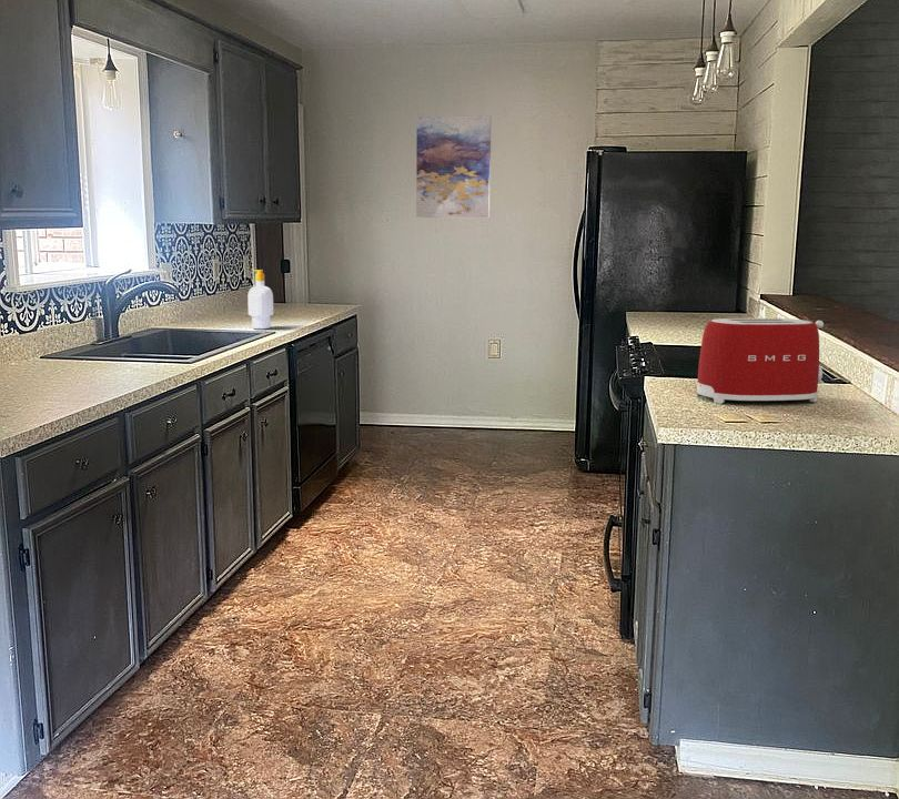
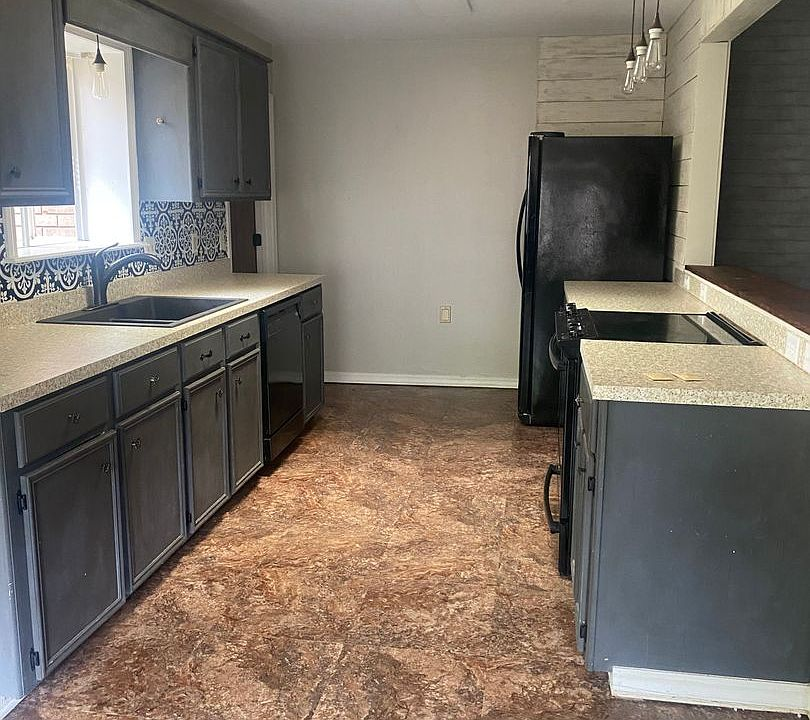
- soap bottle [246,269,274,330]
- wall art [415,114,493,219]
- toaster [696,317,825,405]
